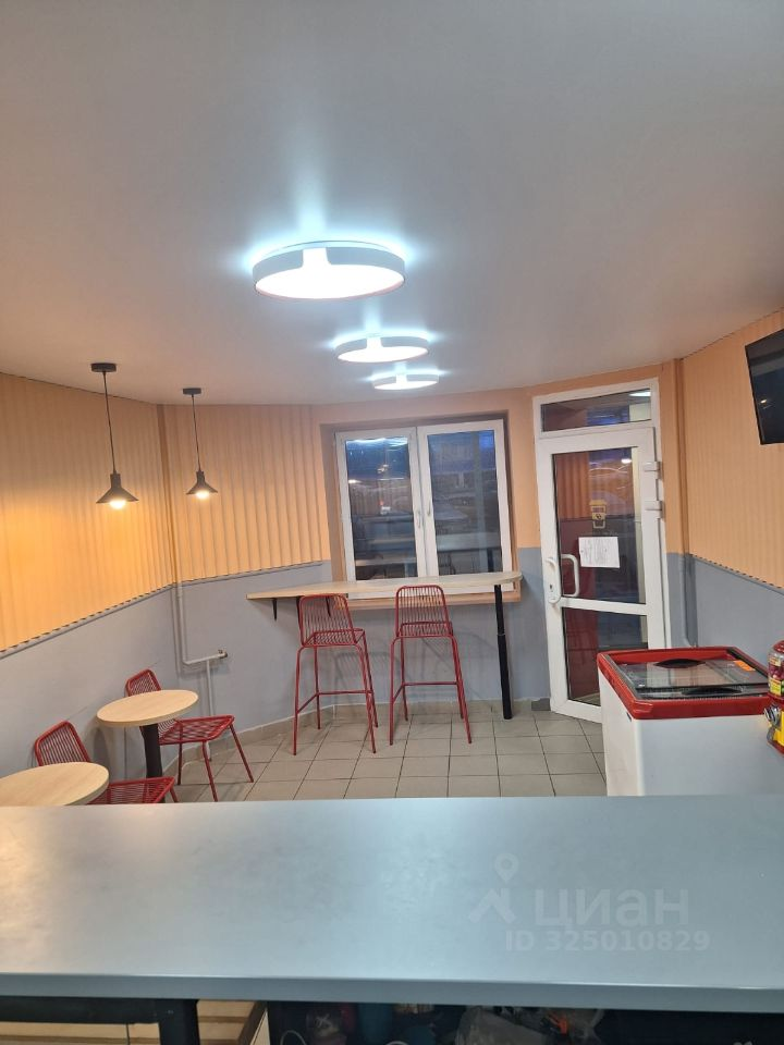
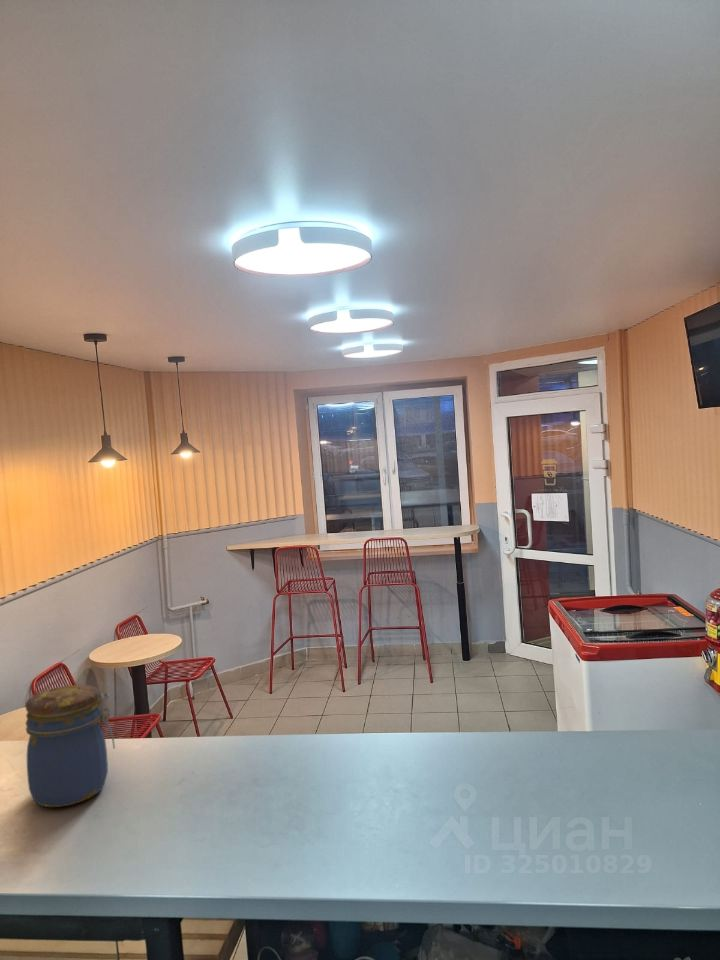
+ jar [24,684,116,808]
